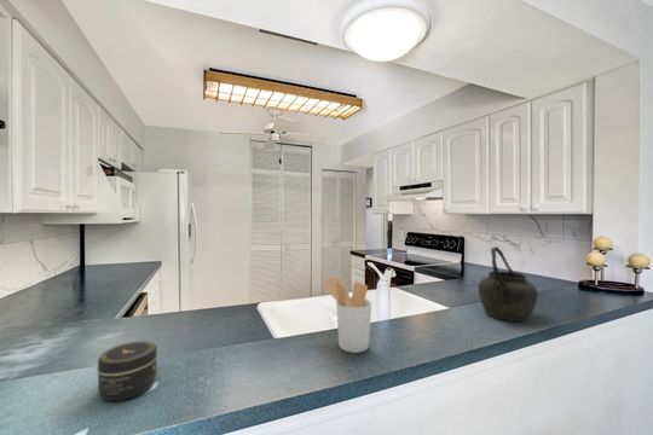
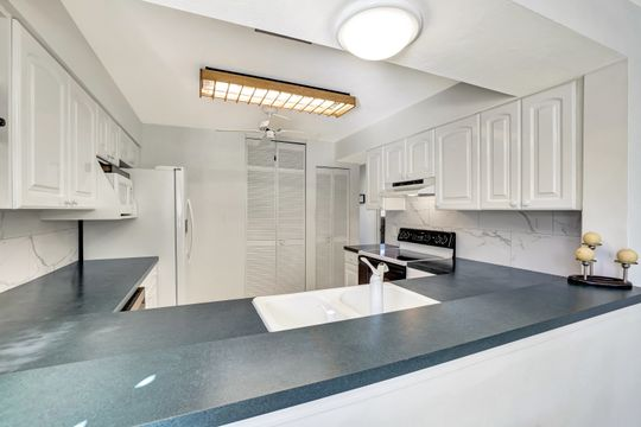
- utensil holder [320,277,372,354]
- kettle [478,245,539,323]
- jar [96,340,158,402]
